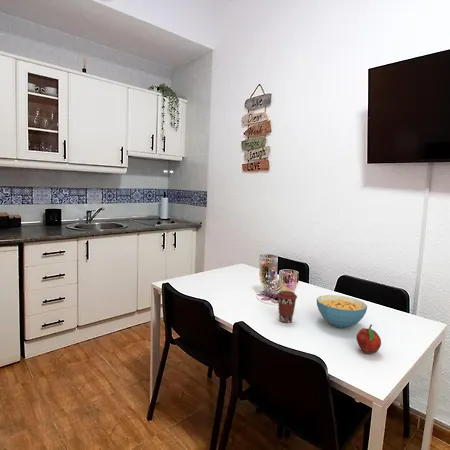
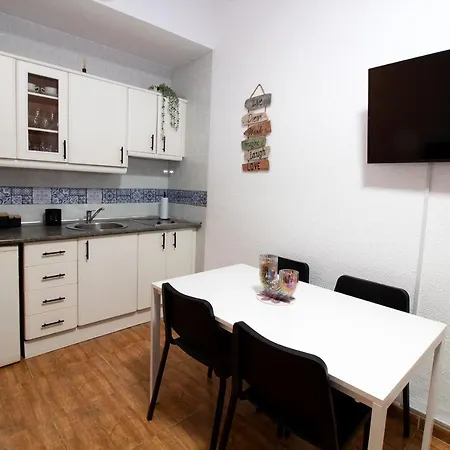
- cereal bowl [316,294,368,329]
- coffee cup [276,290,298,324]
- fruit [355,323,382,355]
